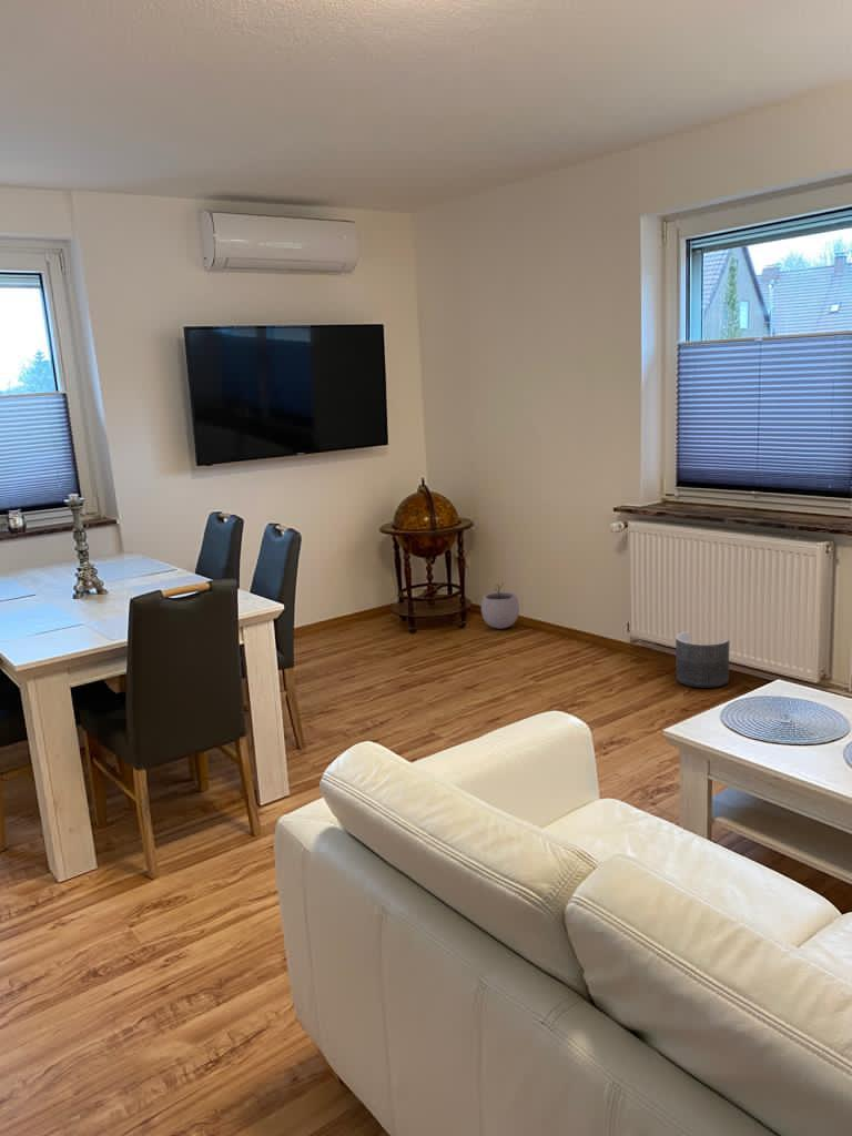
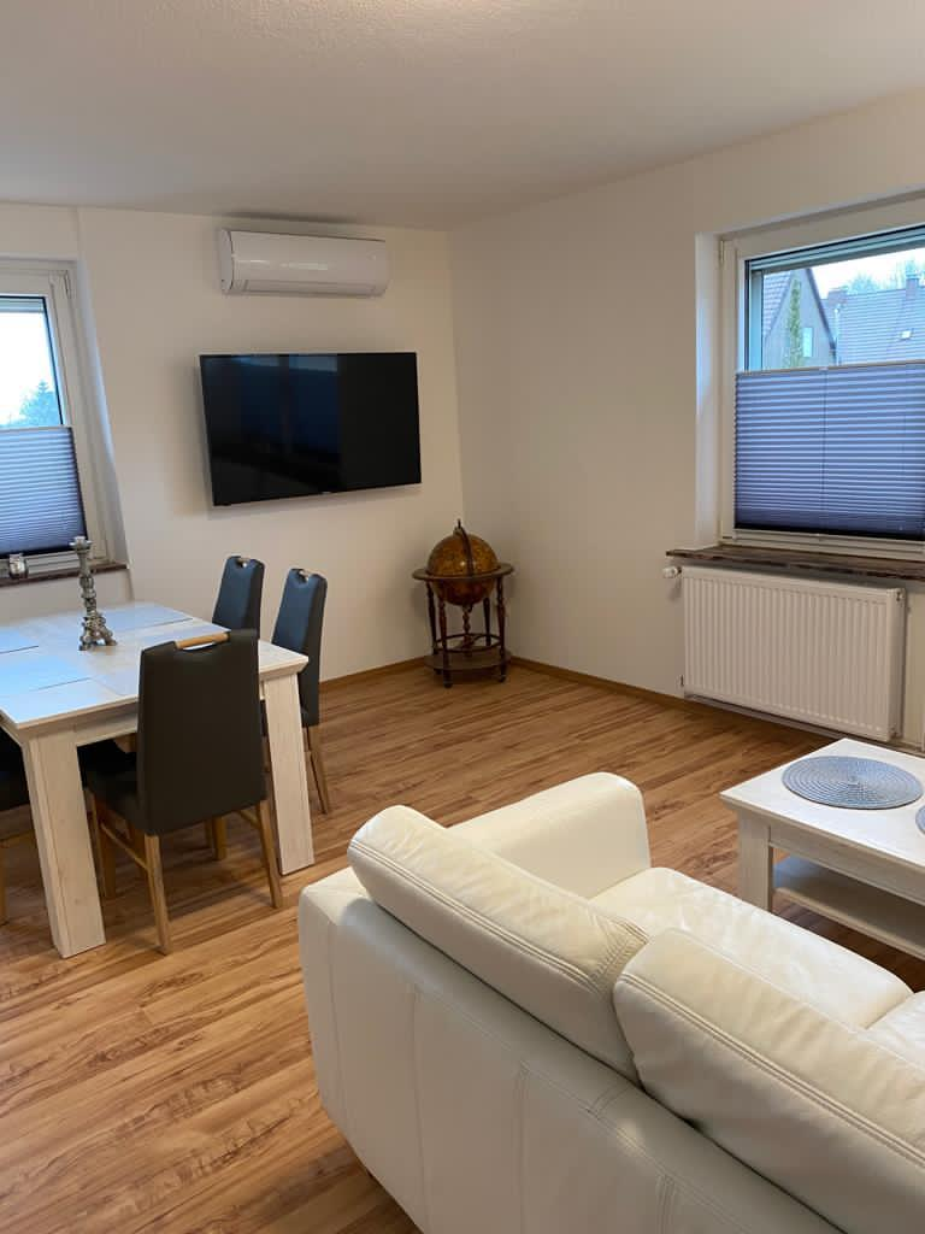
- planter [674,630,730,689]
- plant pot [480,582,520,629]
